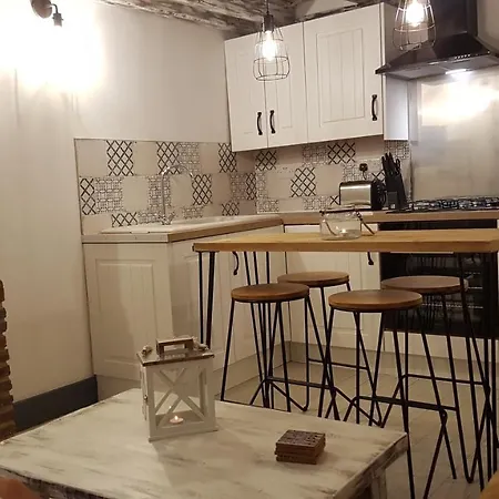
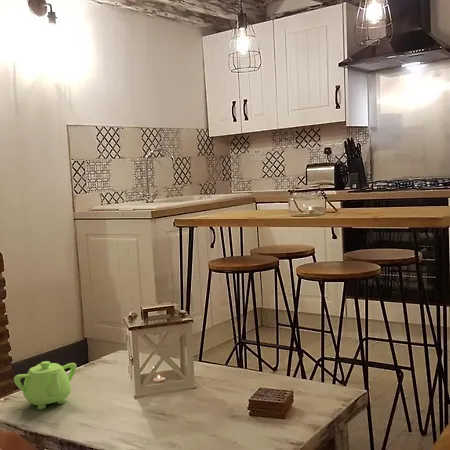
+ teapot [13,360,77,410]
